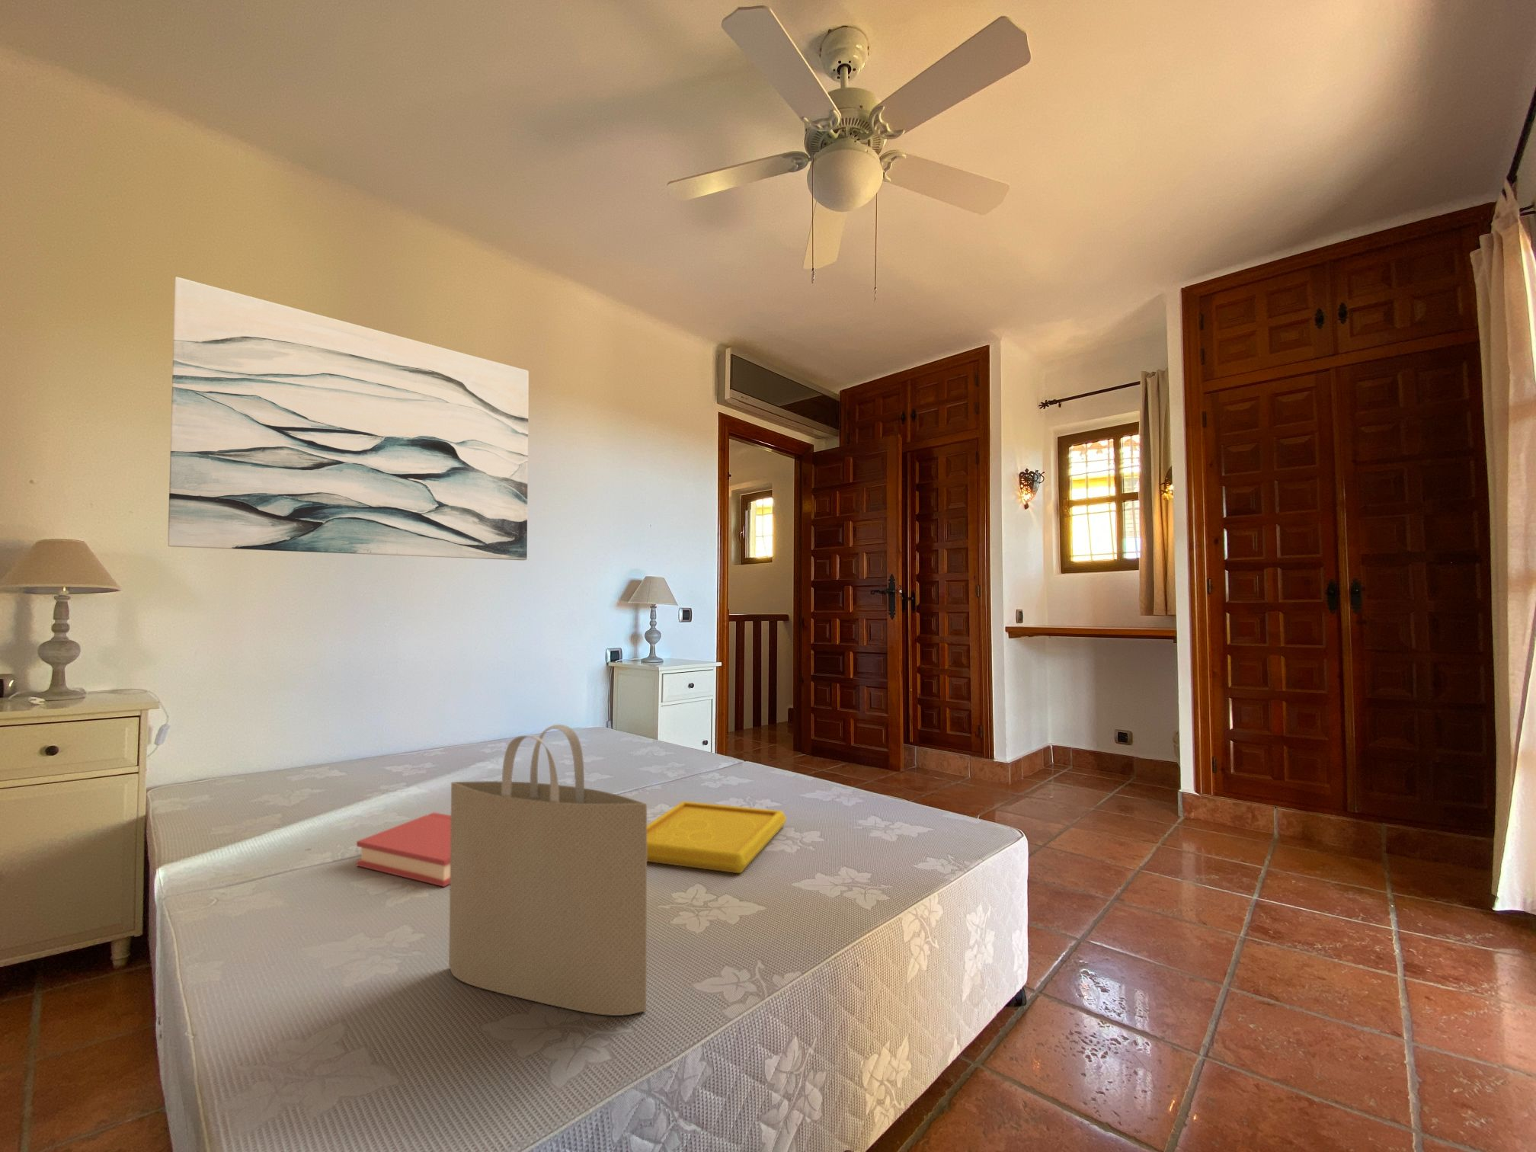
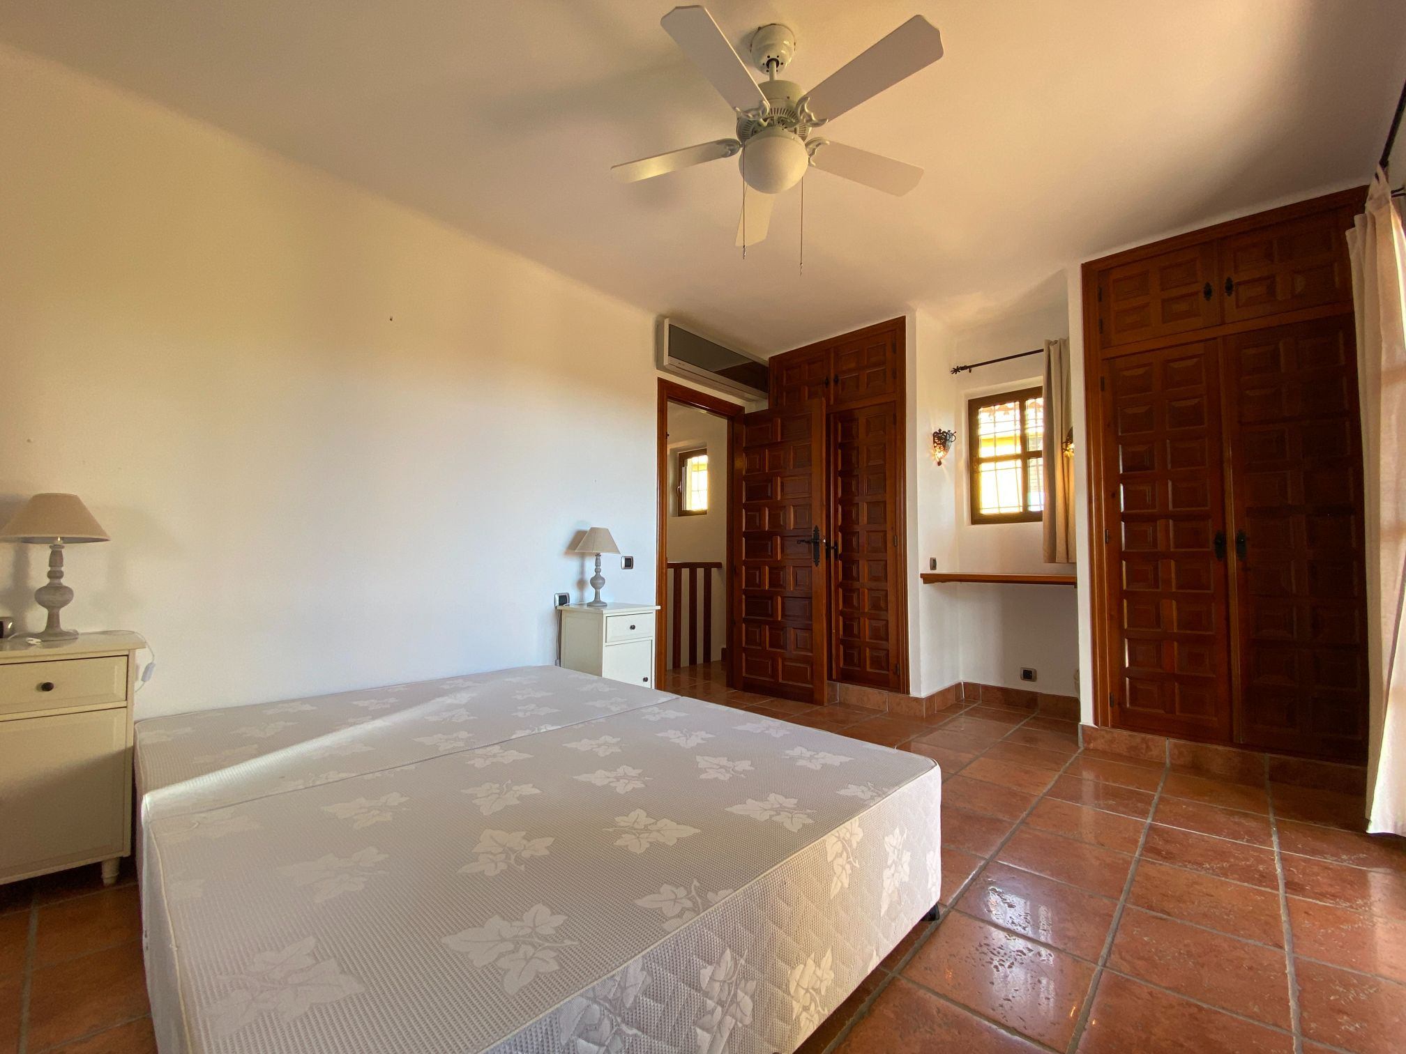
- wall art [168,277,530,560]
- hardback book [356,812,451,888]
- serving tray [647,801,787,874]
- tote bag [447,724,647,1016]
